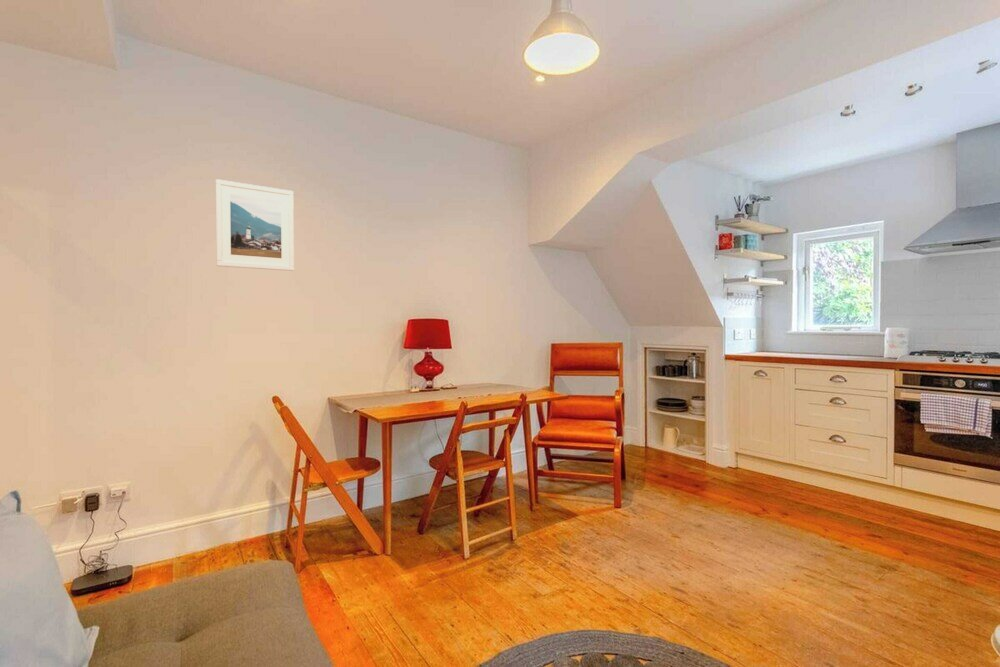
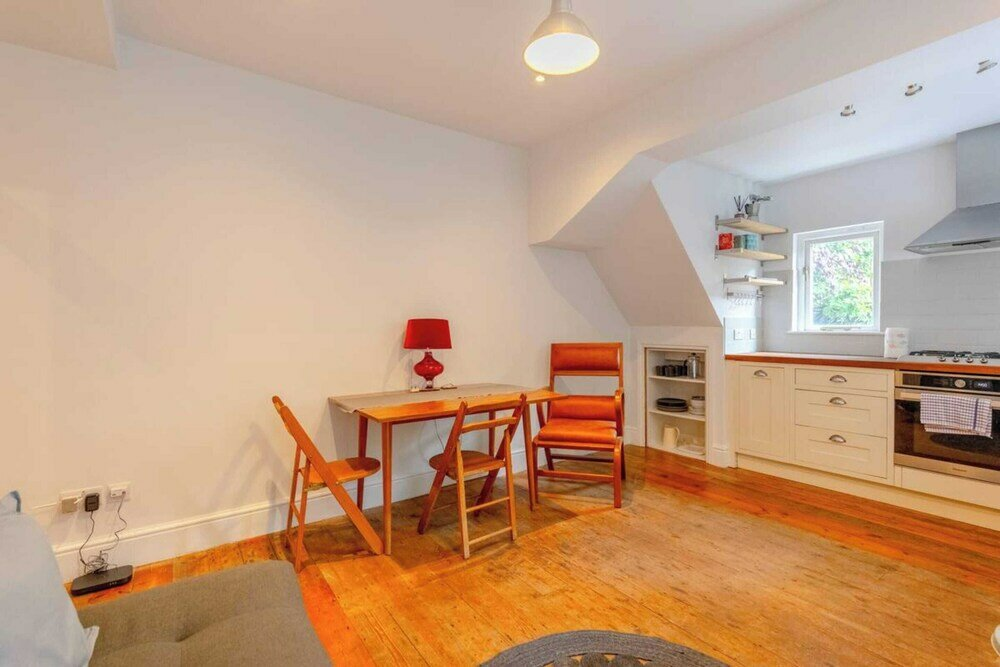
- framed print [215,178,295,272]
